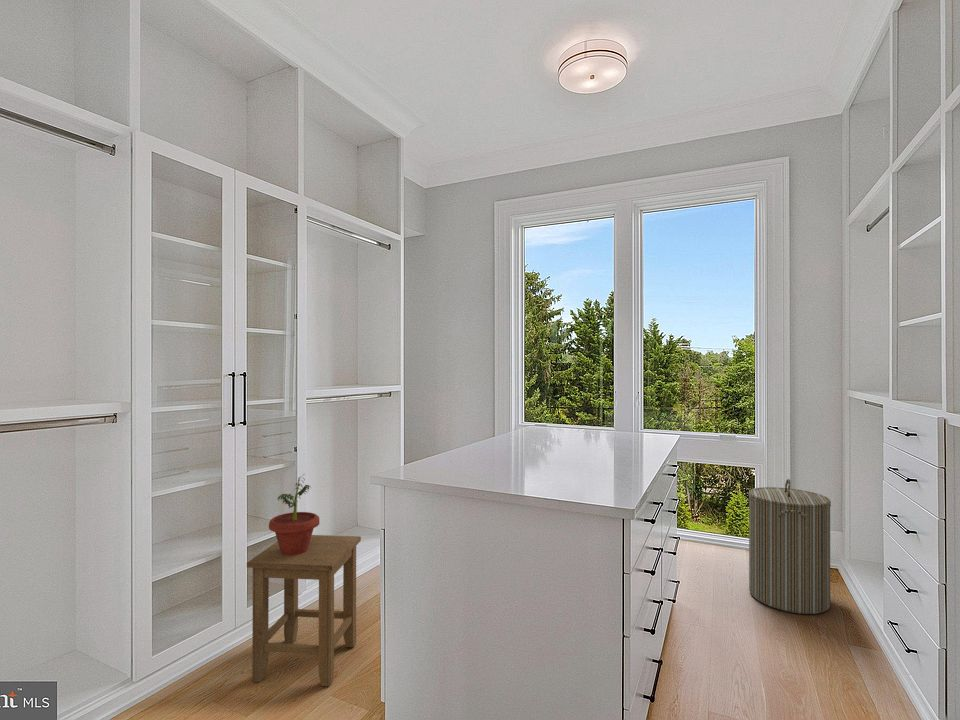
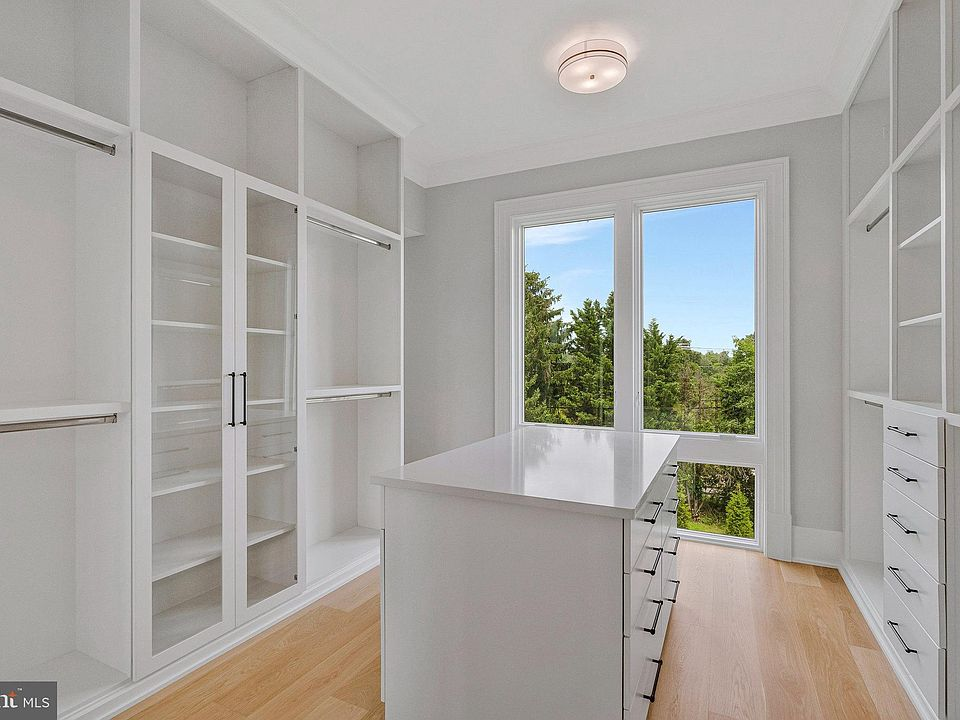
- laundry hamper [748,478,832,615]
- potted plant [268,473,320,555]
- stool [246,534,362,687]
